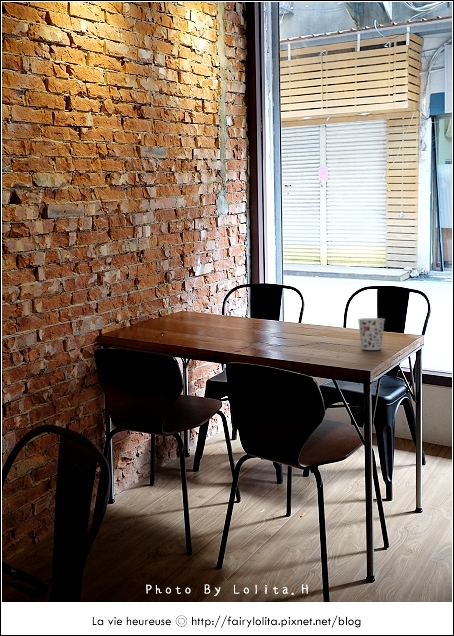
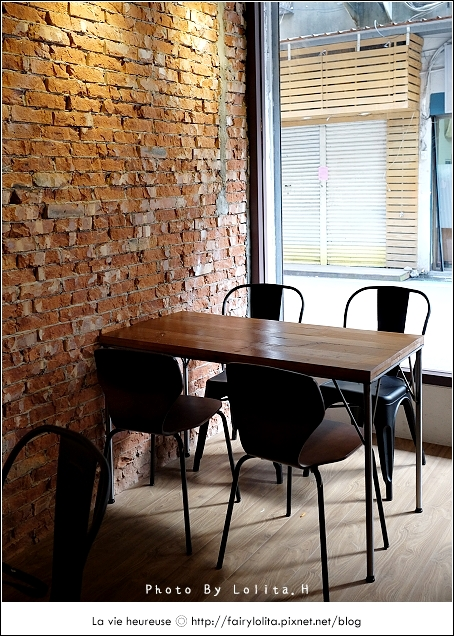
- cup [357,317,386,351]
